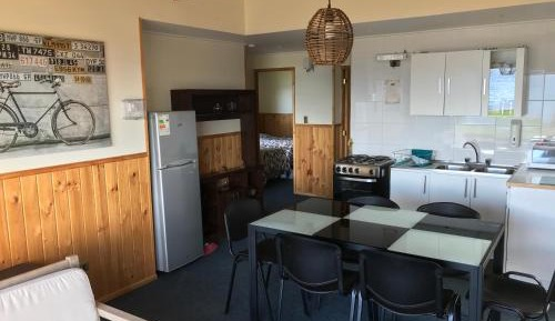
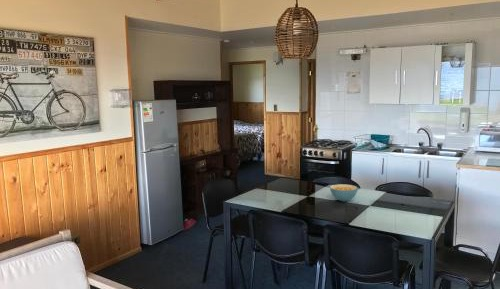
+ cereal bowl [329,183,359,202]
